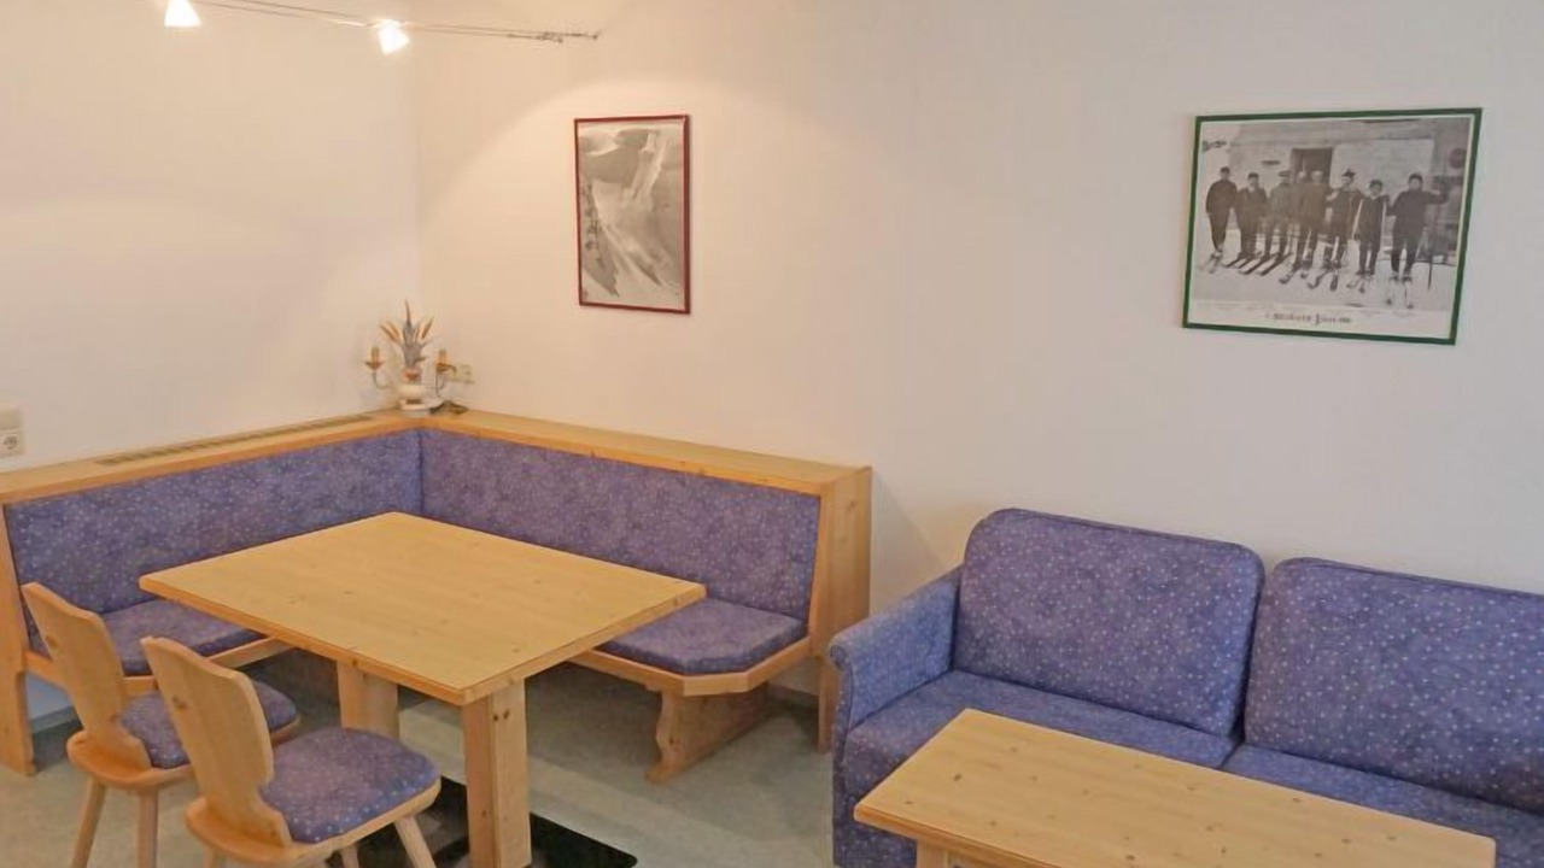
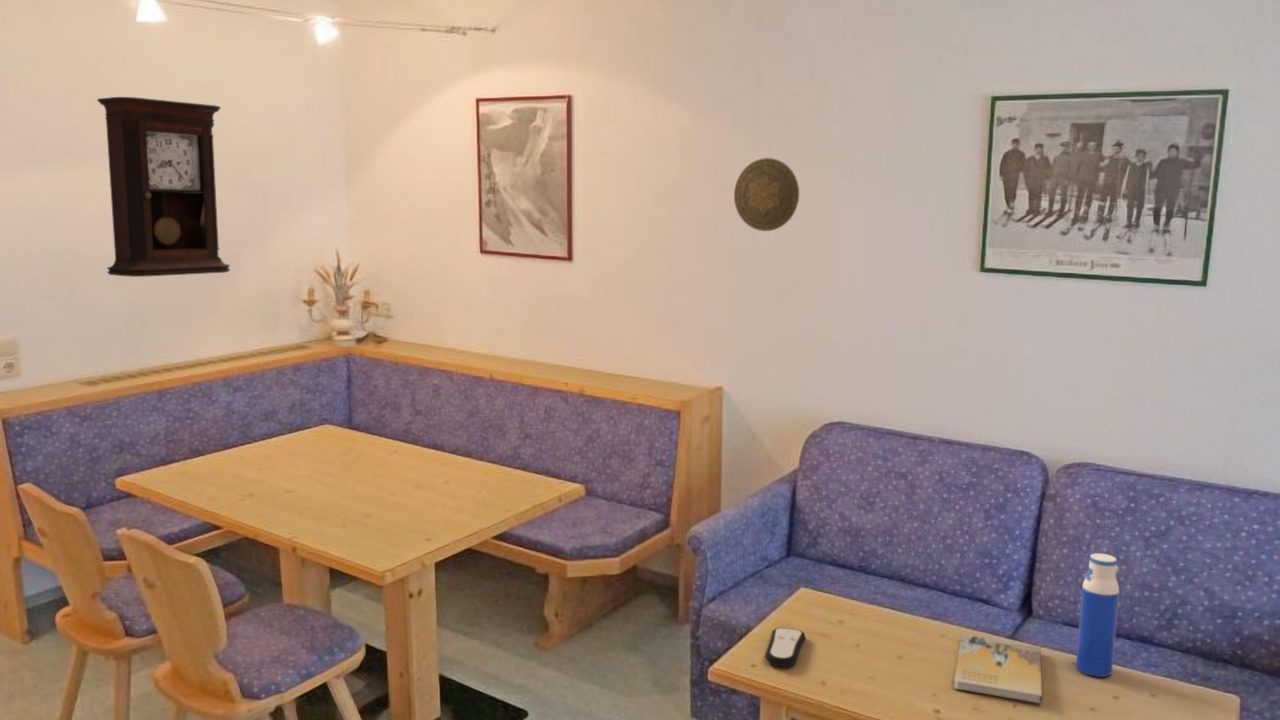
+ water bottle [1075,552,1120,678]
+ book [953,633,1043,704]
+ remote control [764,626,807,668]
+ decorative plate [733,157,800,232]
+ pendulum clock [96,96,231,278]
